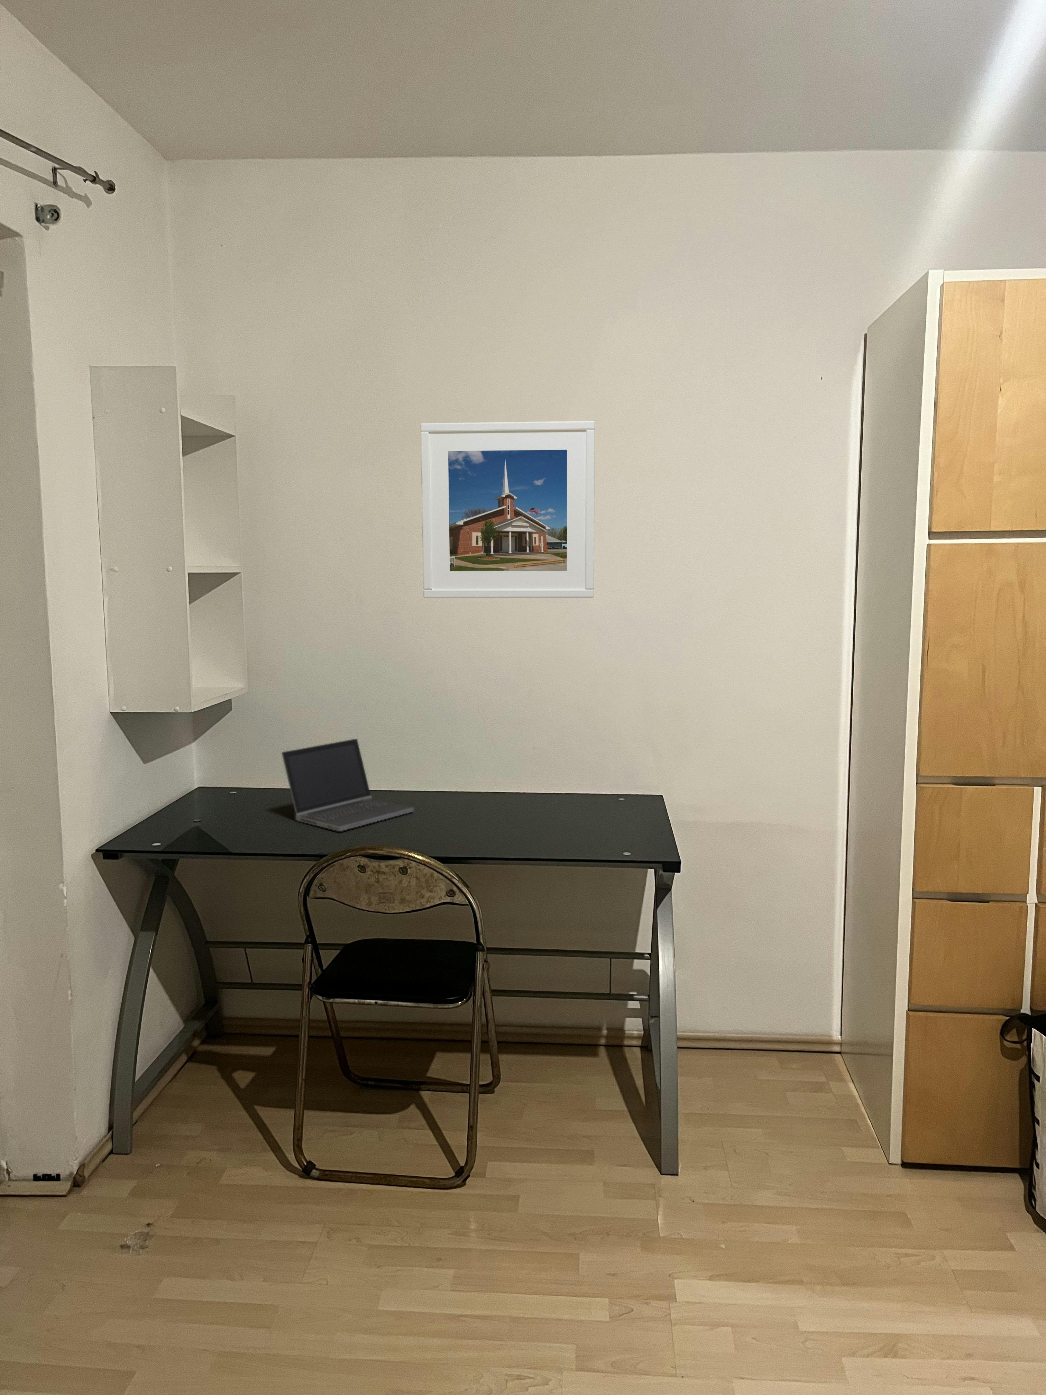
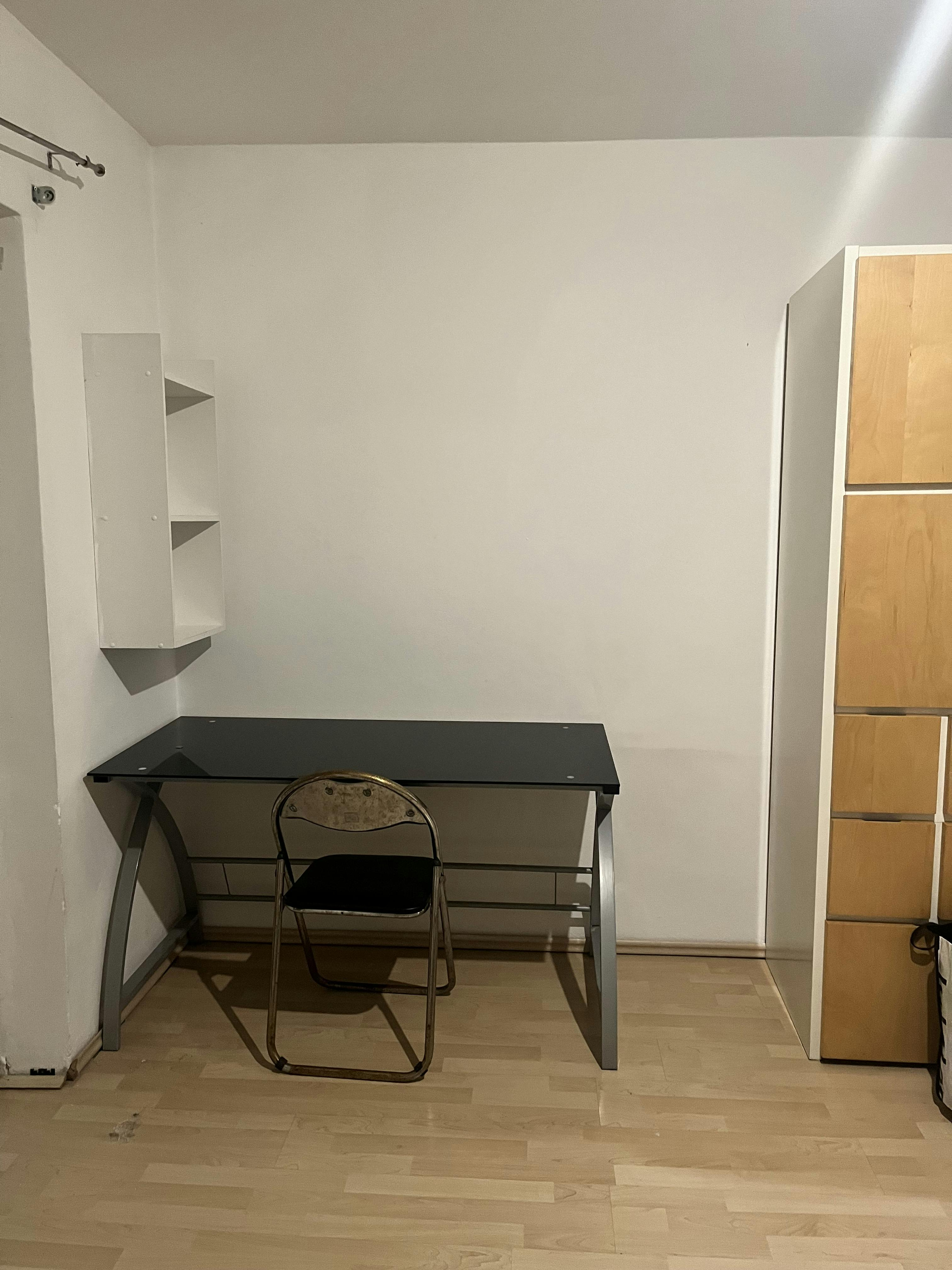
- laptop computer [281,738,414,832]
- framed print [421,421,596,599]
